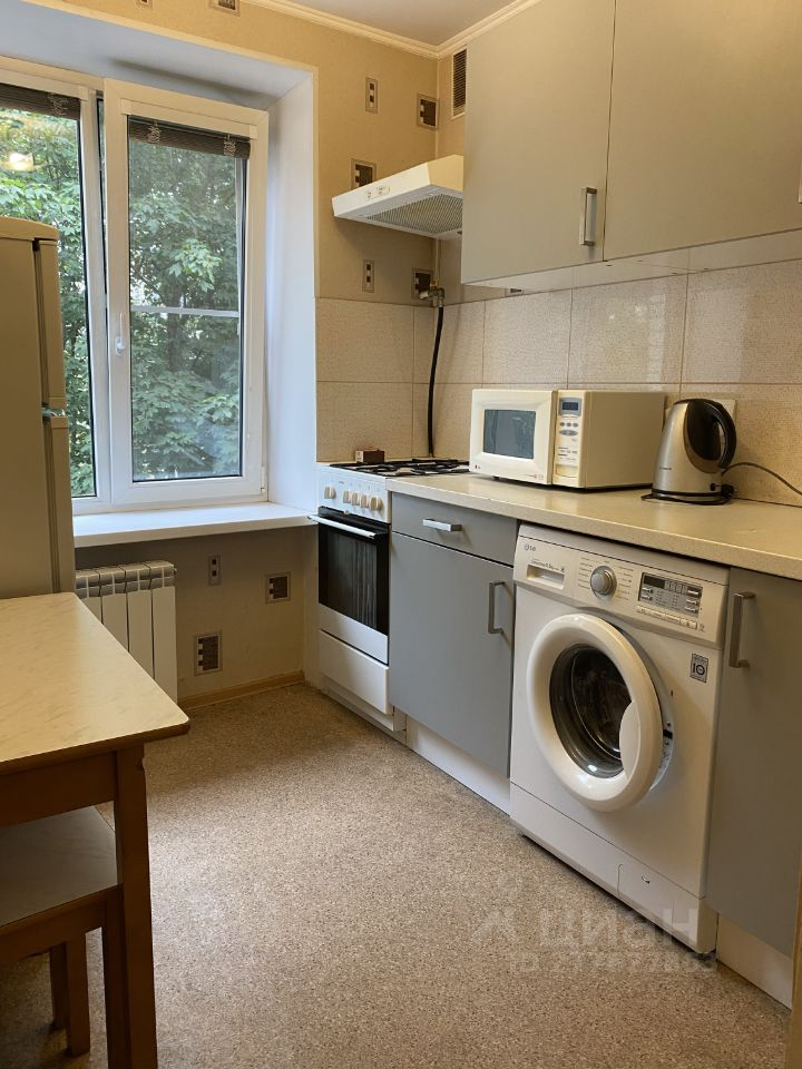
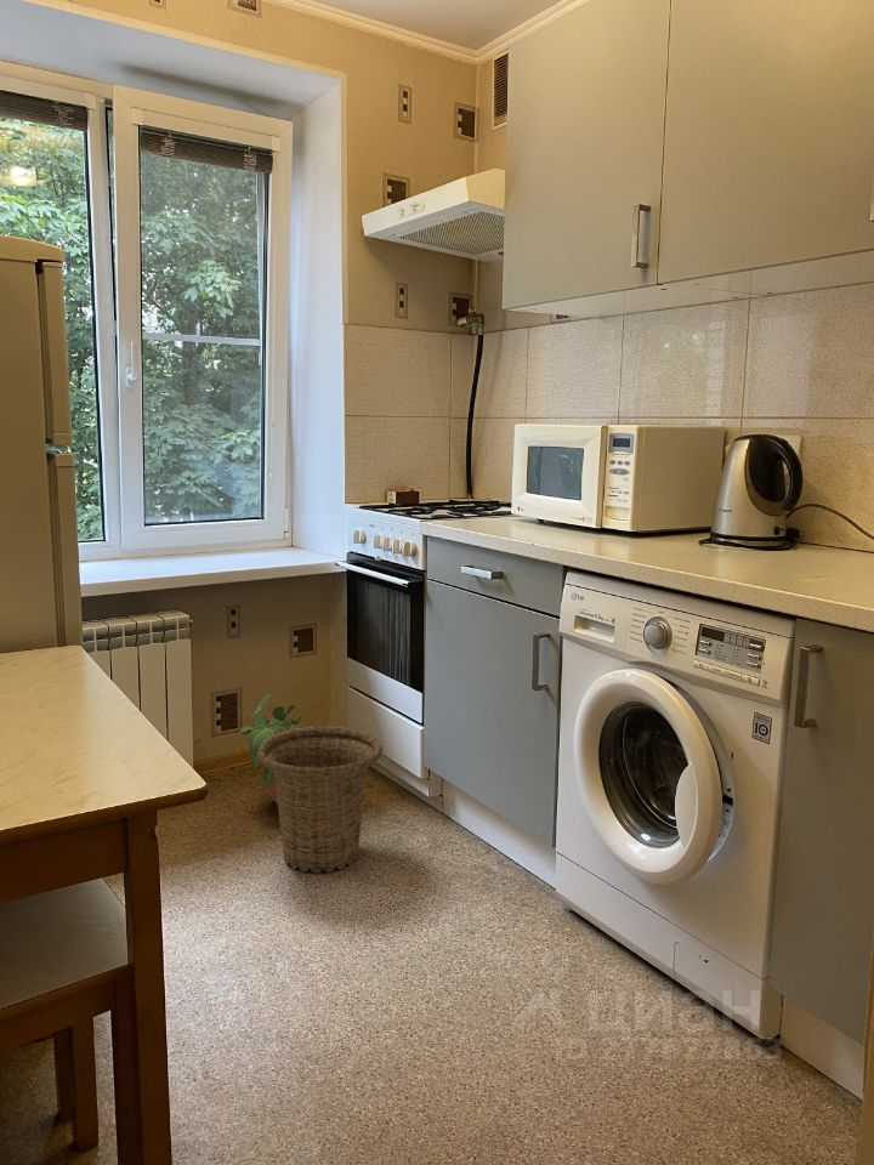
+ basket [257,726,384,874]
+ potted plant [238,693,327,805]
